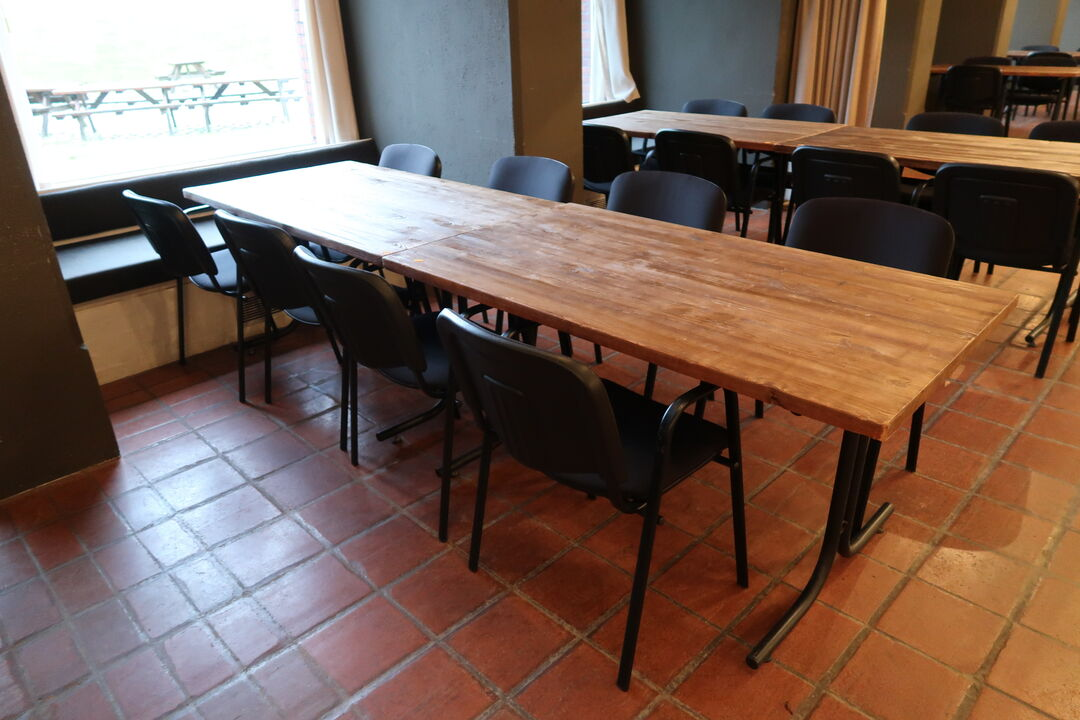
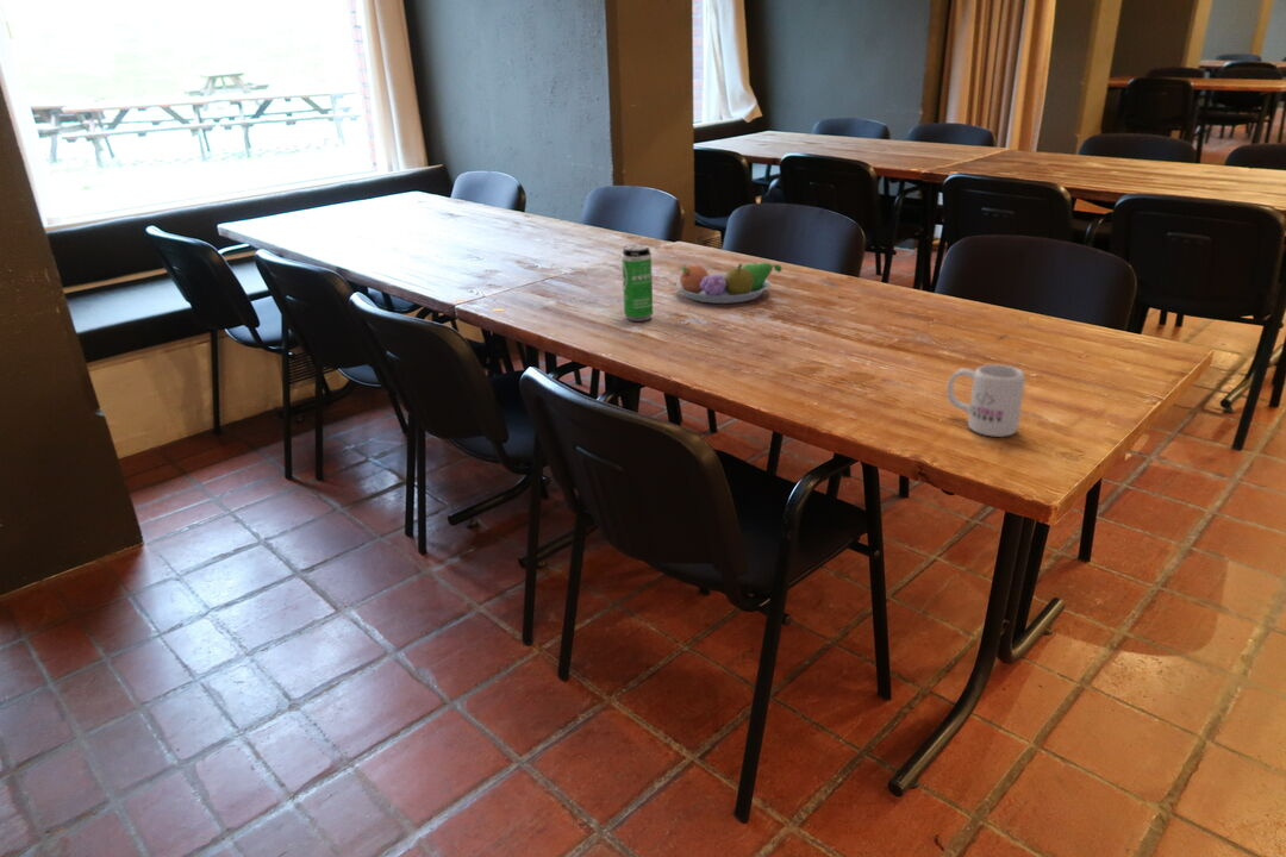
+ fruit bowl [675,262,784,305]
+ beverage can [620,243,654,323]
+ mug [945,363,1026,438]
